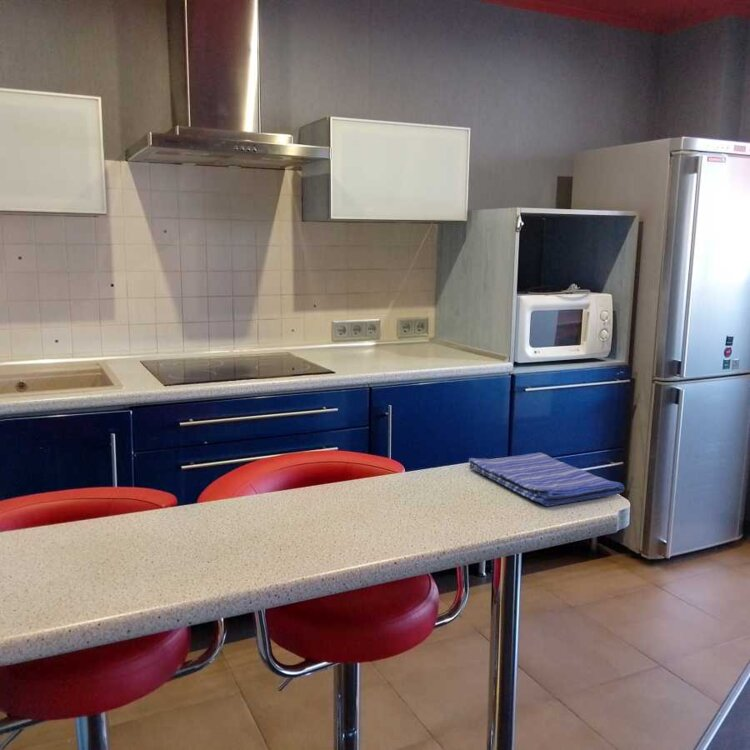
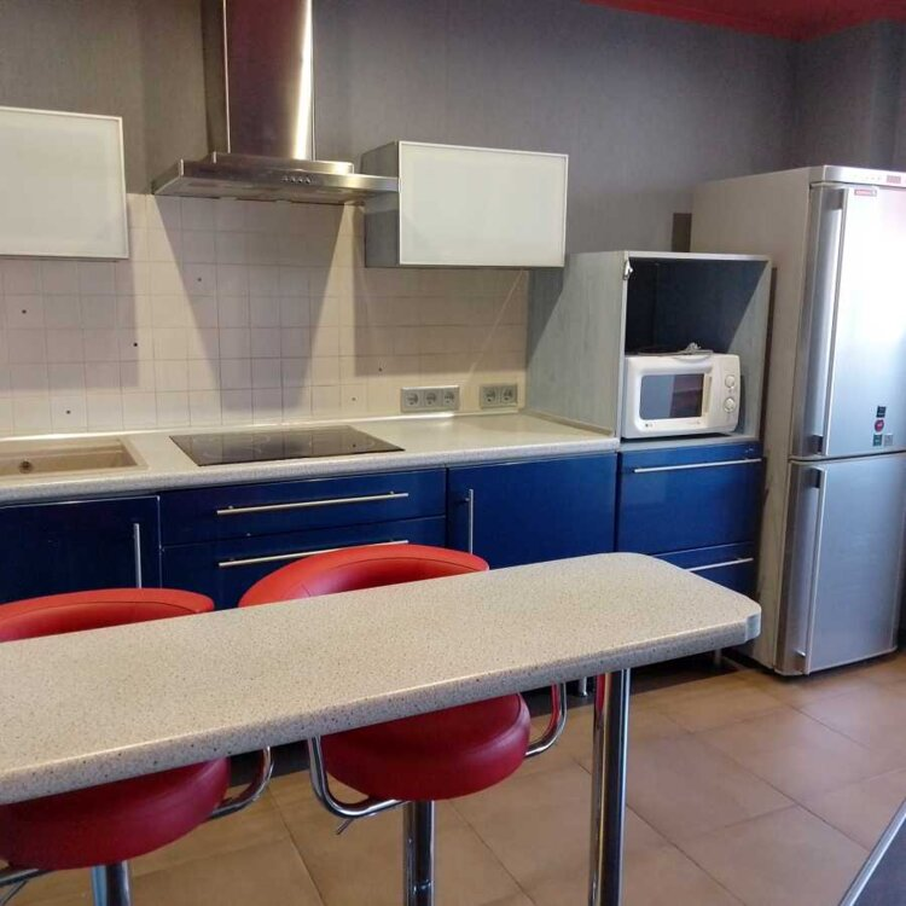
- dish towel [468,451,626,507]
